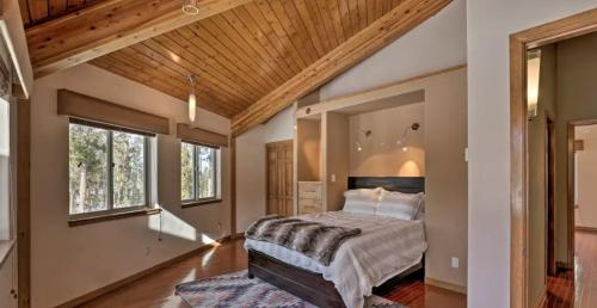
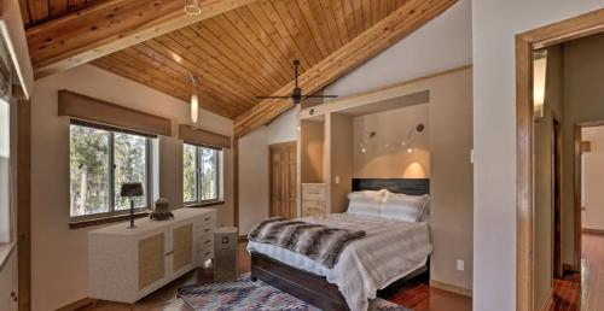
+ ceiling fan [252,59,341,105]
+ table lamp [118,181,145,229]
+ air purifier [213,225,239,282]
+ decorative urn [149,192,174,221]
+ sideboard [86,206,219,311]
